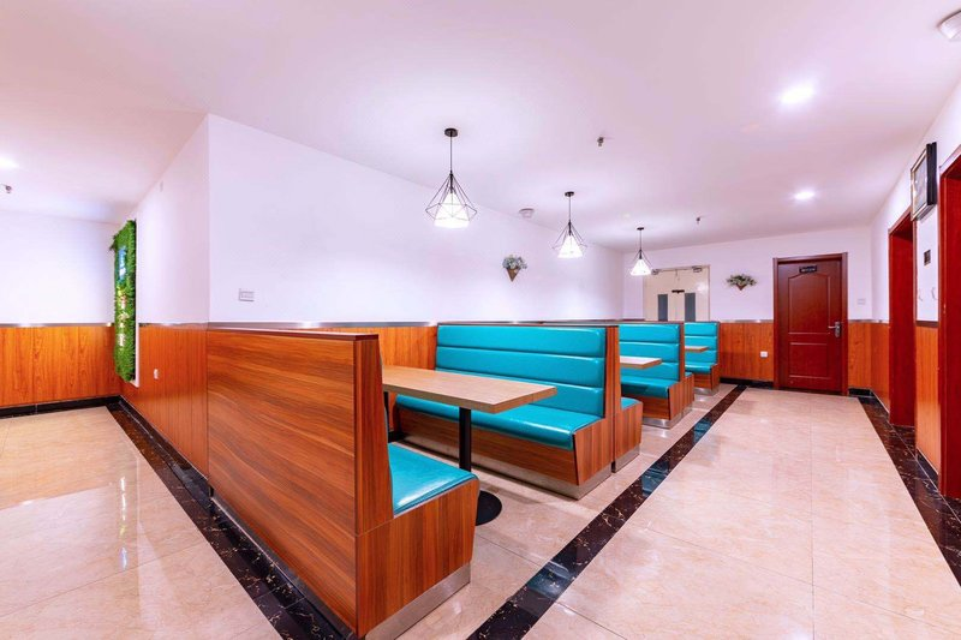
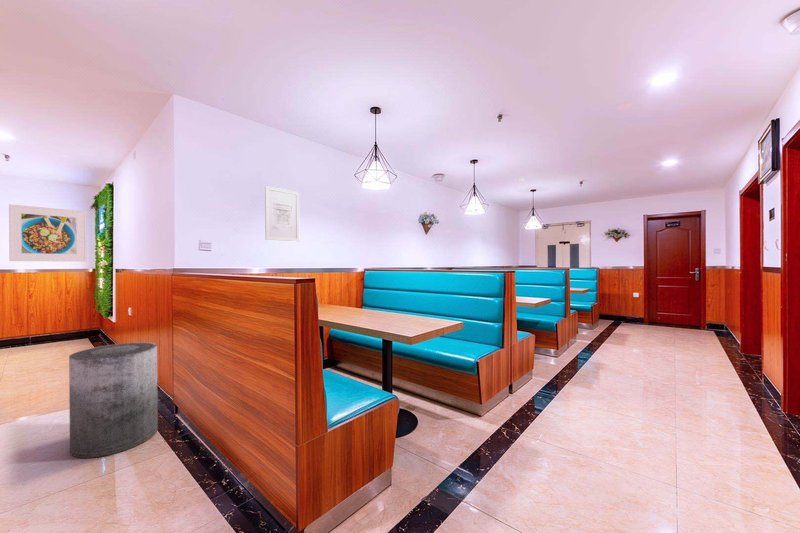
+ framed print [8,203,88,262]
+ wall art [264,185,300,243]
+ trash can [68,341,159,459]
